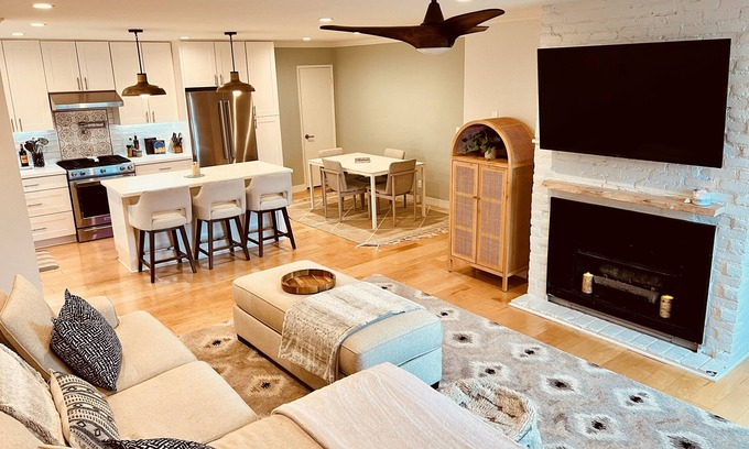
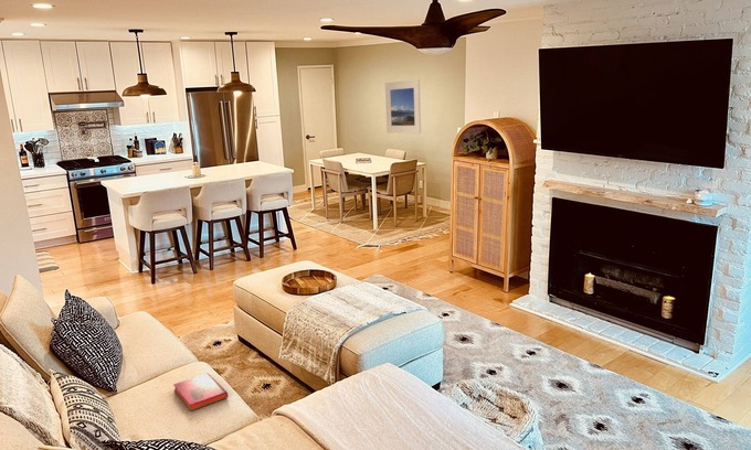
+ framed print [384,78,422,135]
+ hardback book [172,372,229,411]
